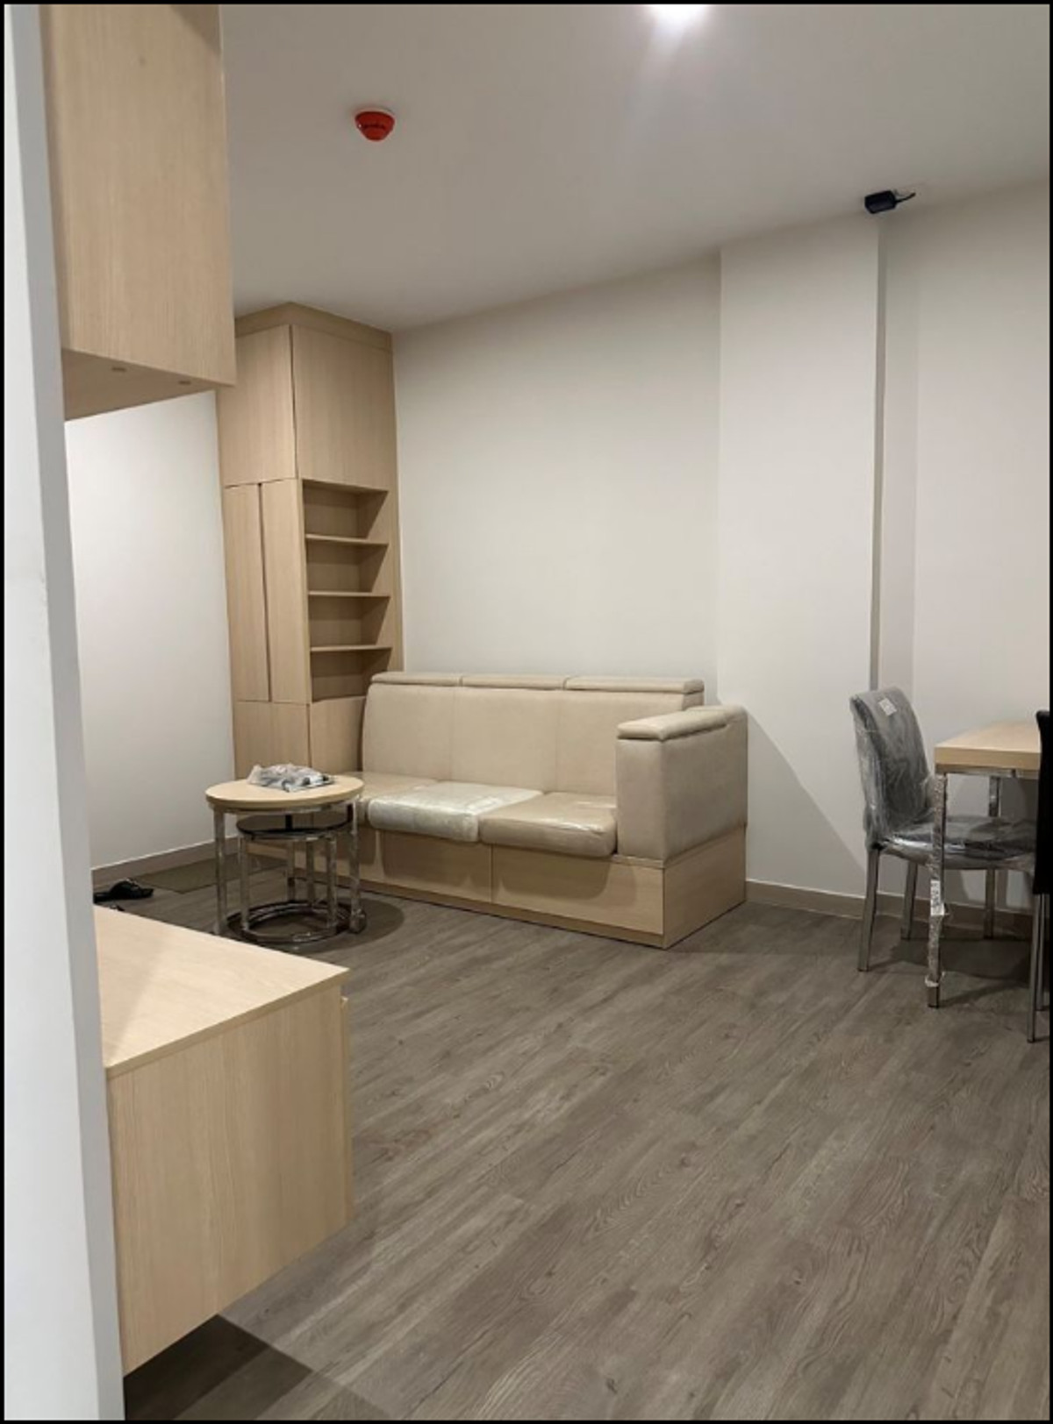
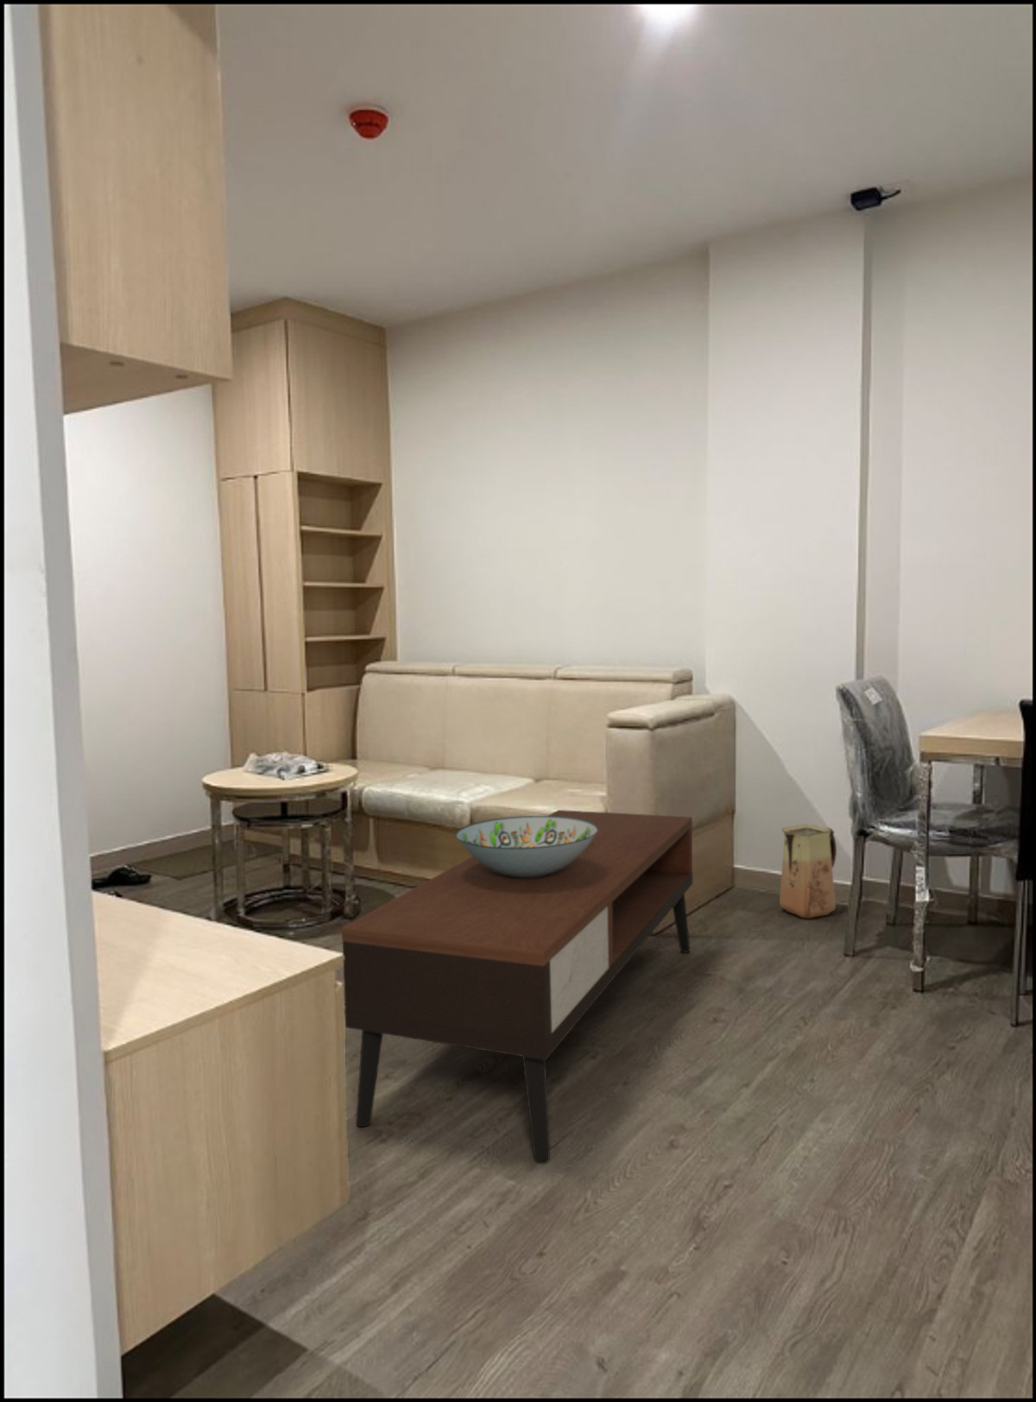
+ coffee table [341,809,693,1165]
+ decorative bowl [455,815,597,878]
+ vase [779,823,838,920]
